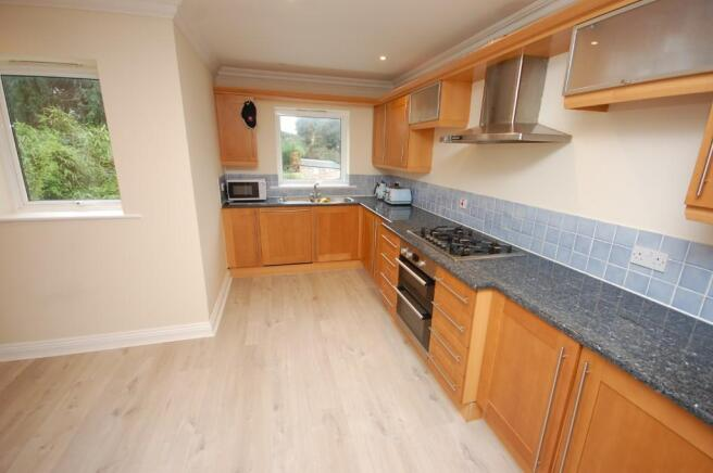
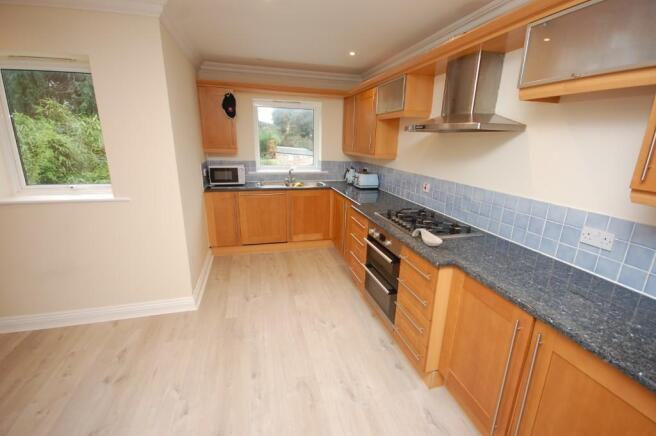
+ spoon rest [411,228,443,247]
